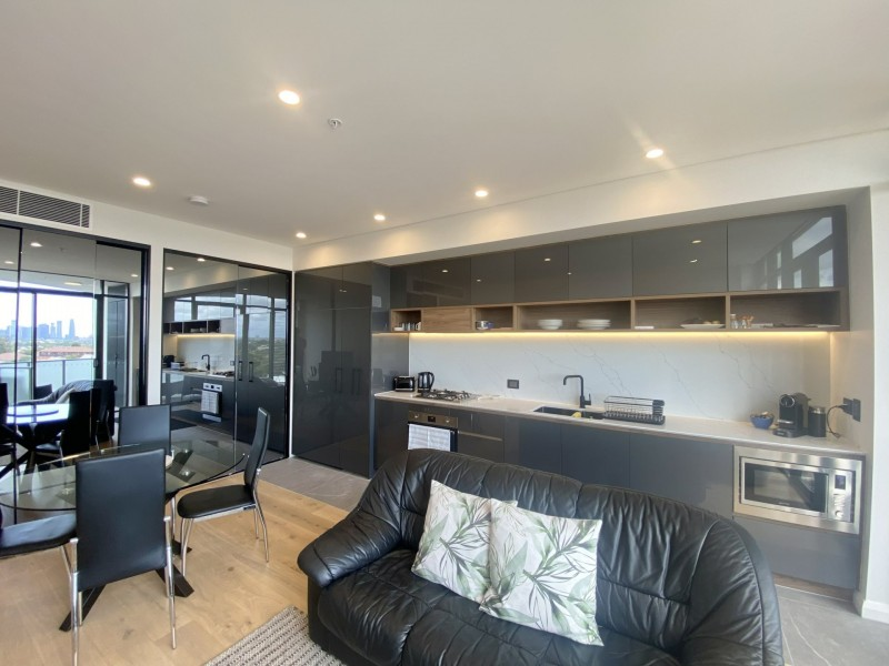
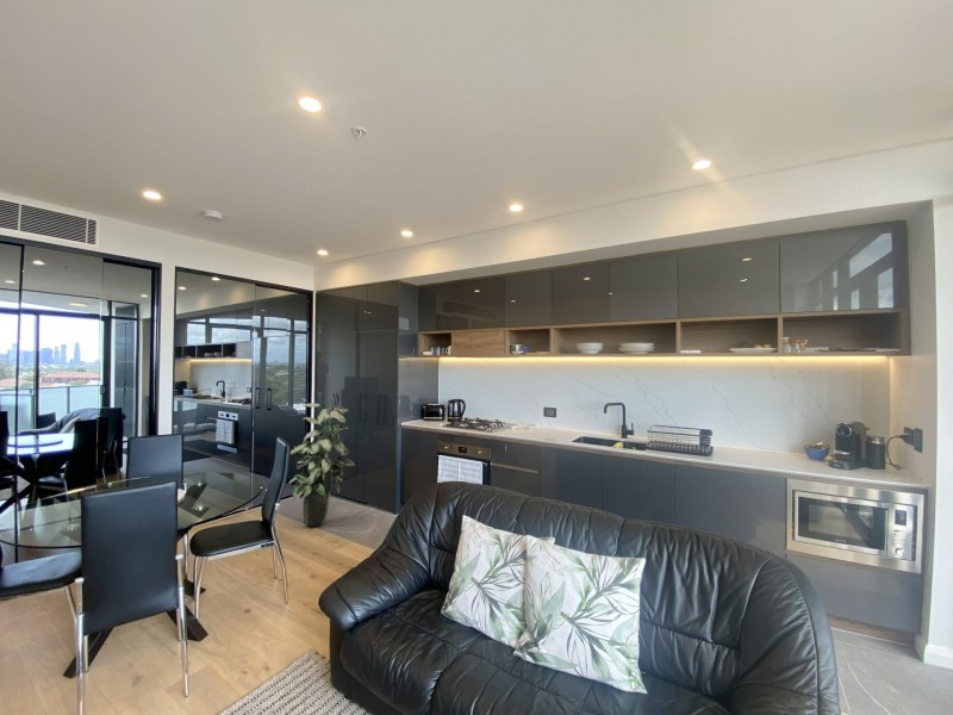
+ indoor plant [287,402,356,528]
